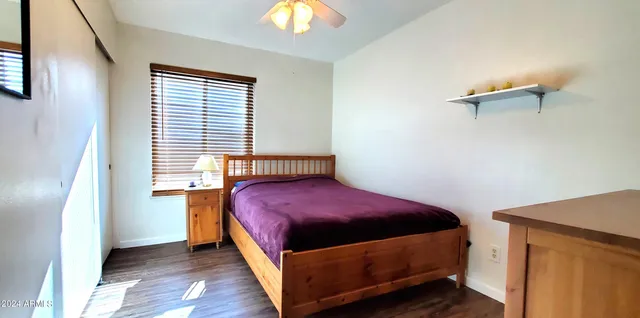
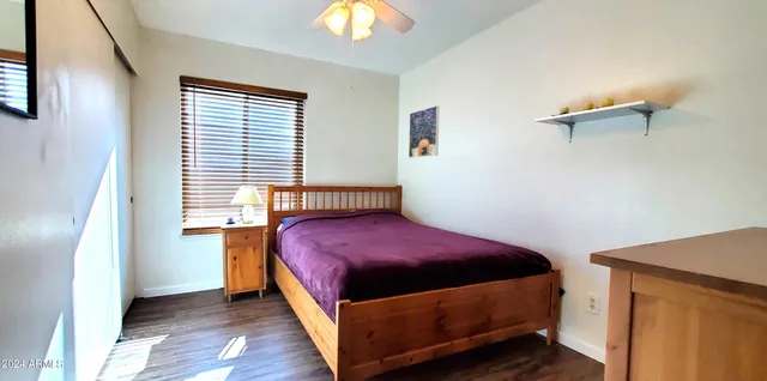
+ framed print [407,104,441,158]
